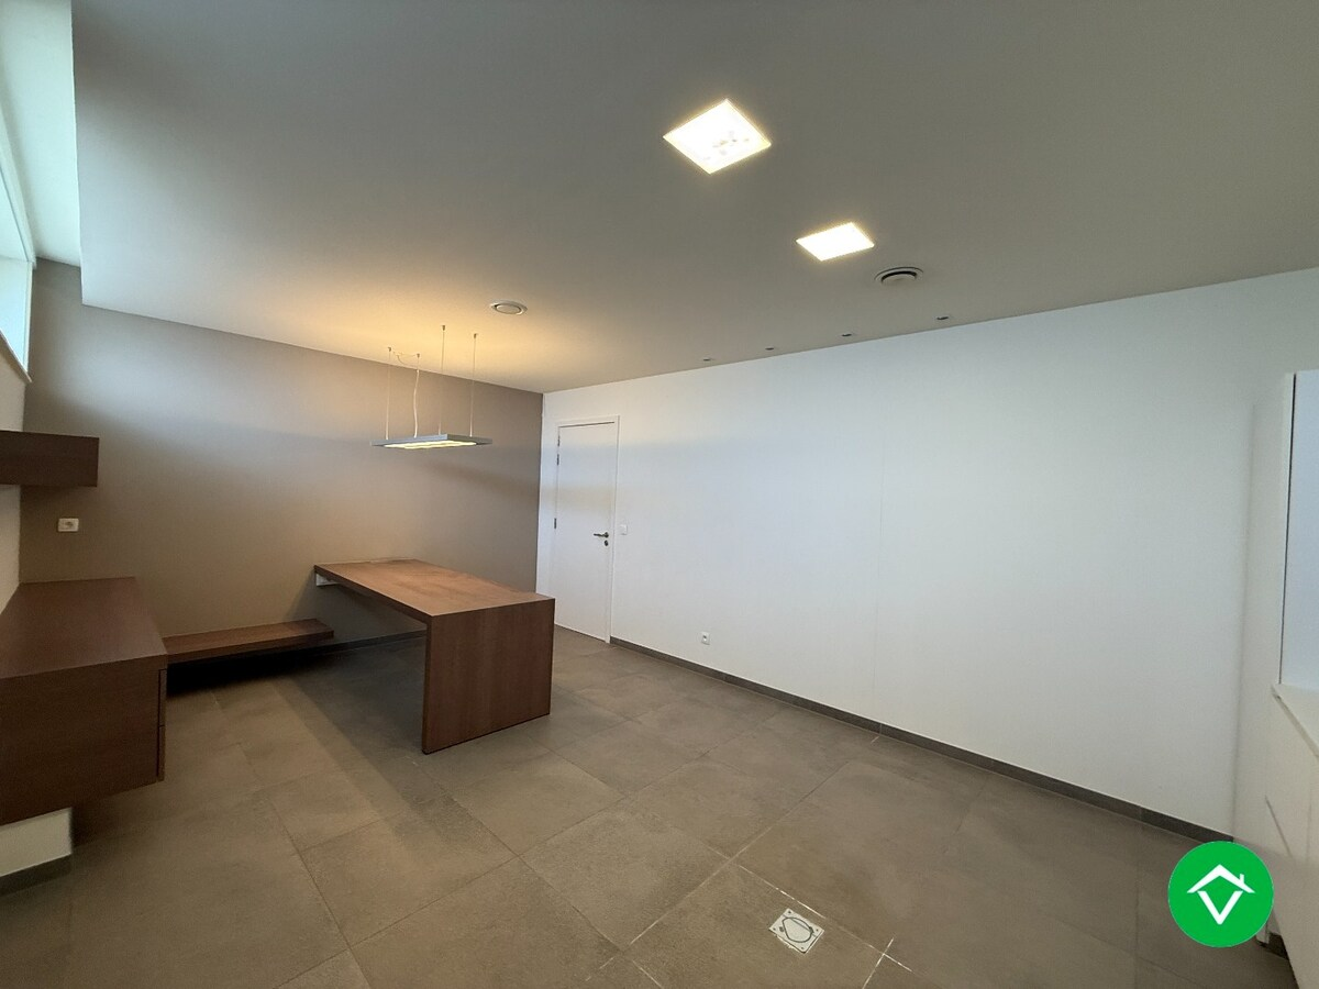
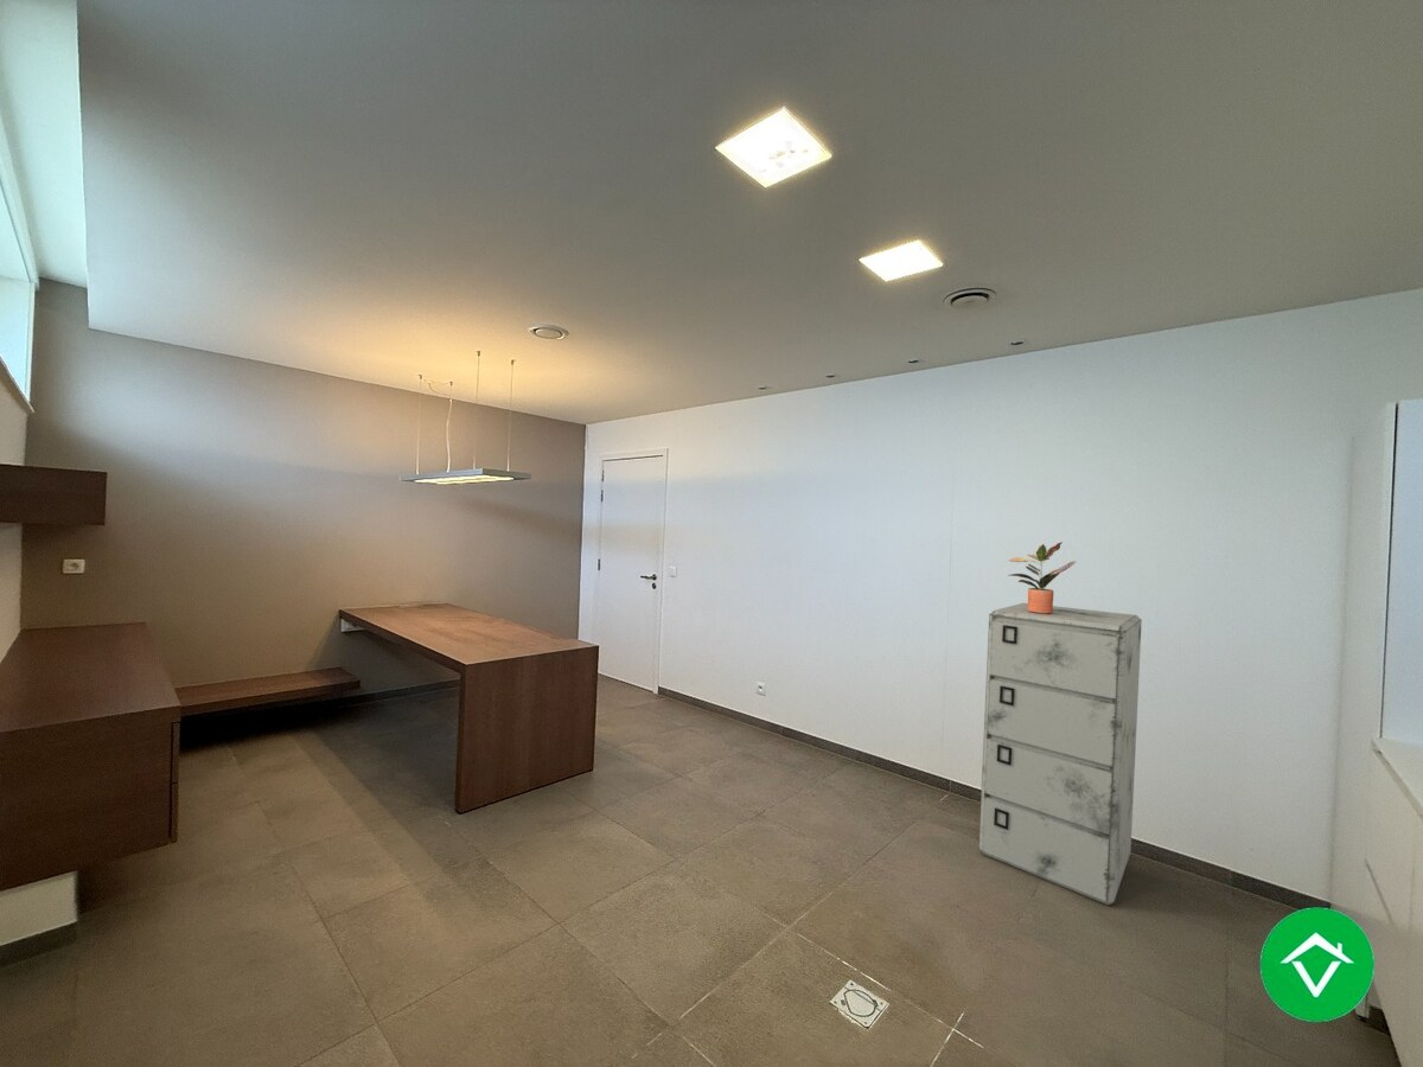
+ potted plant [1007,541,1077,614]
+ filing cabinet [978,602,1143,906]
